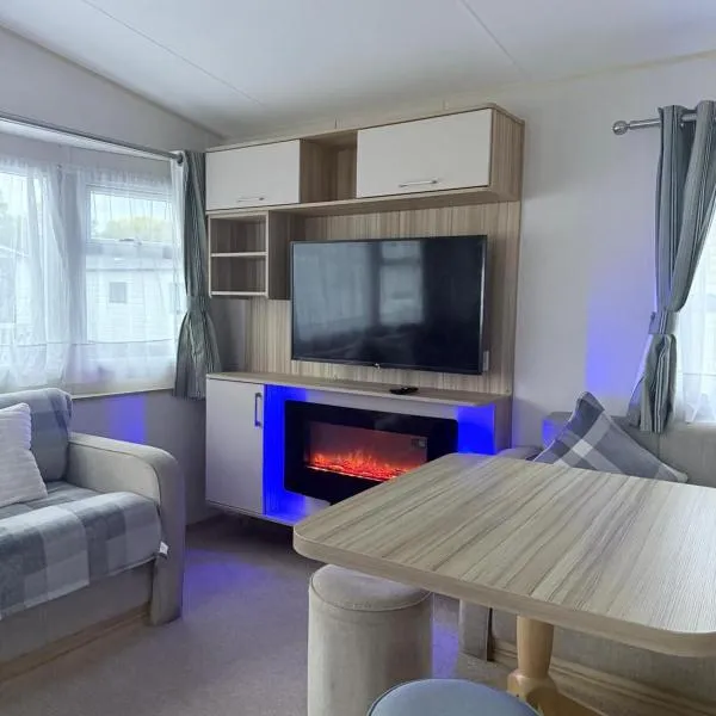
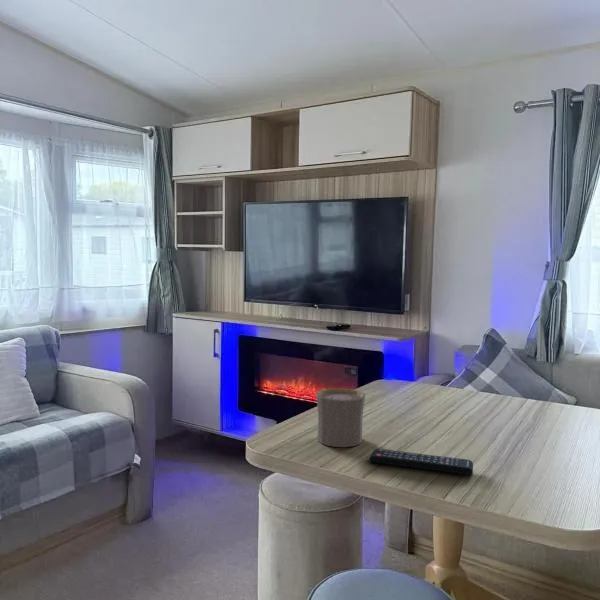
+ cup [315,388,366,448]
+ remote control [368,448,474,476]
